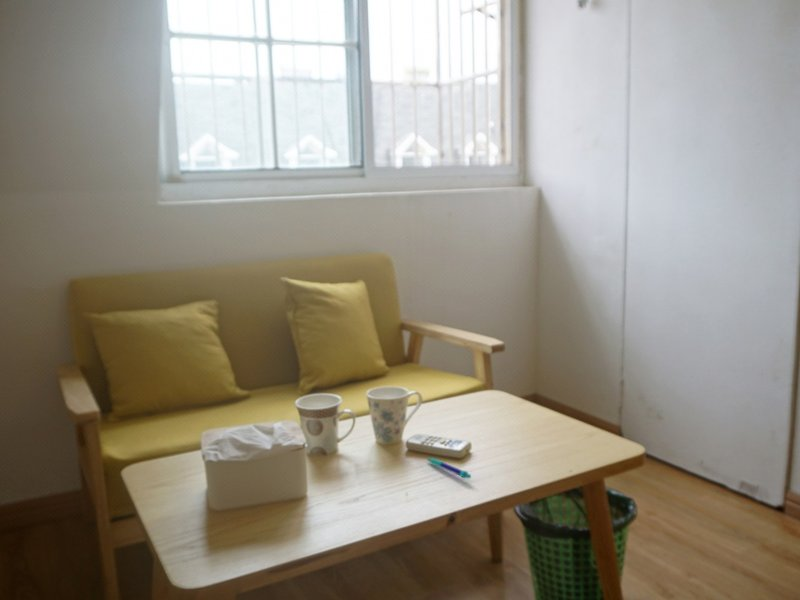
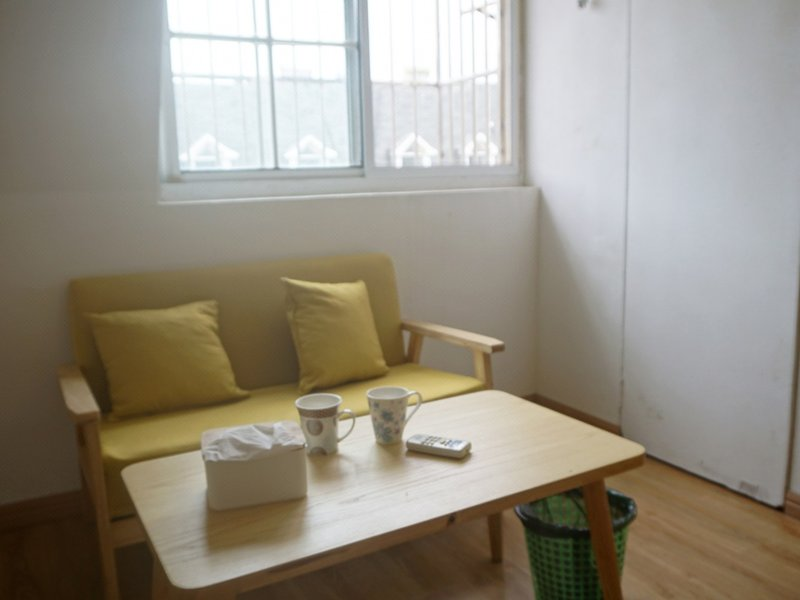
- pen [426,457,472,480]
